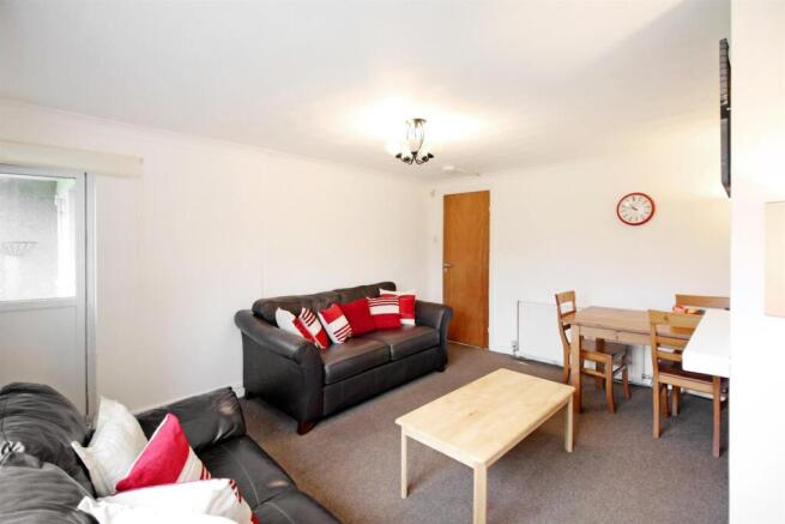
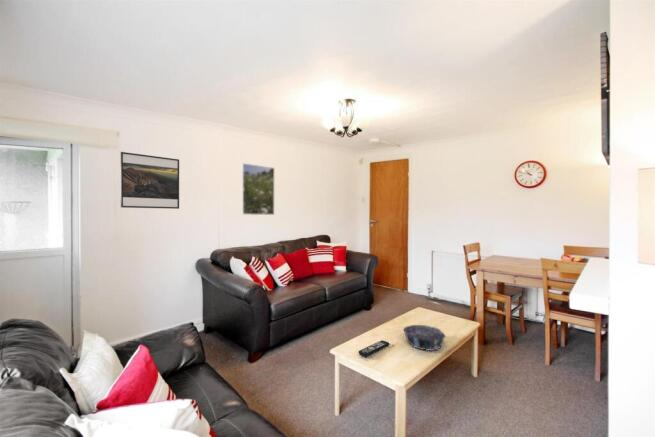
+ remote control [358,339,390,358]
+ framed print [120,151,180,210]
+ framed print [240,162,275,216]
+ decorative bowl [402,324,447,352]
